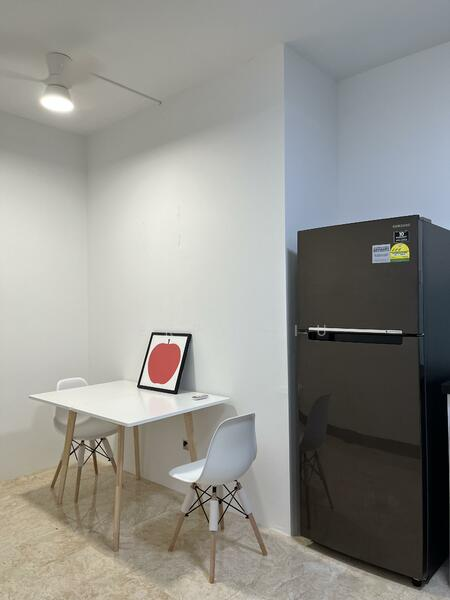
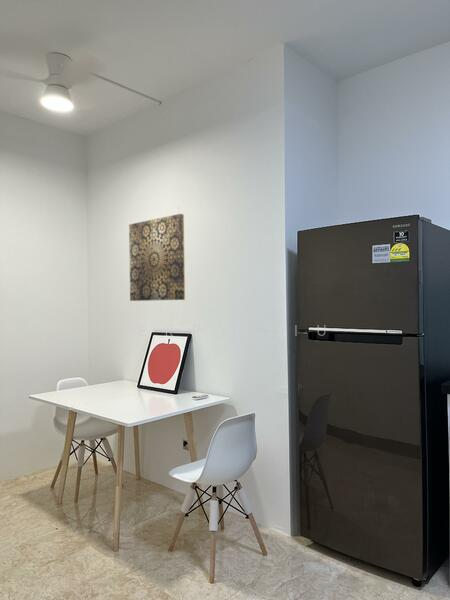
+ wall art [128,213,186,302]
